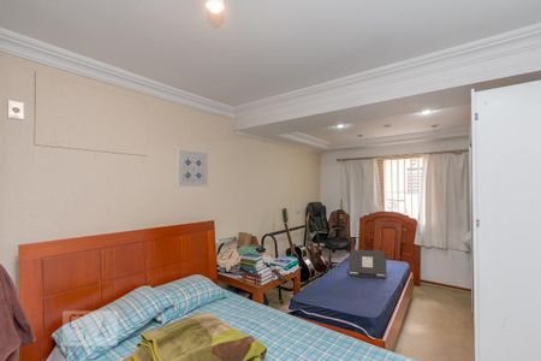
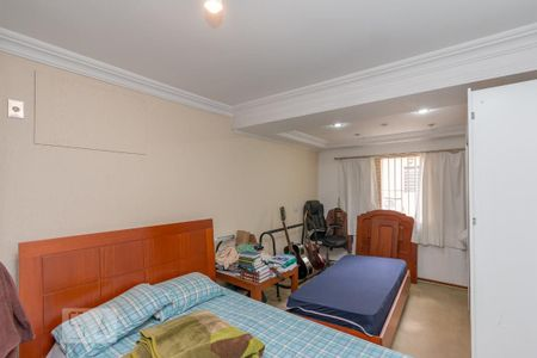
- laptop [347,248,387,279]
- wall art [176,148,209,188]
